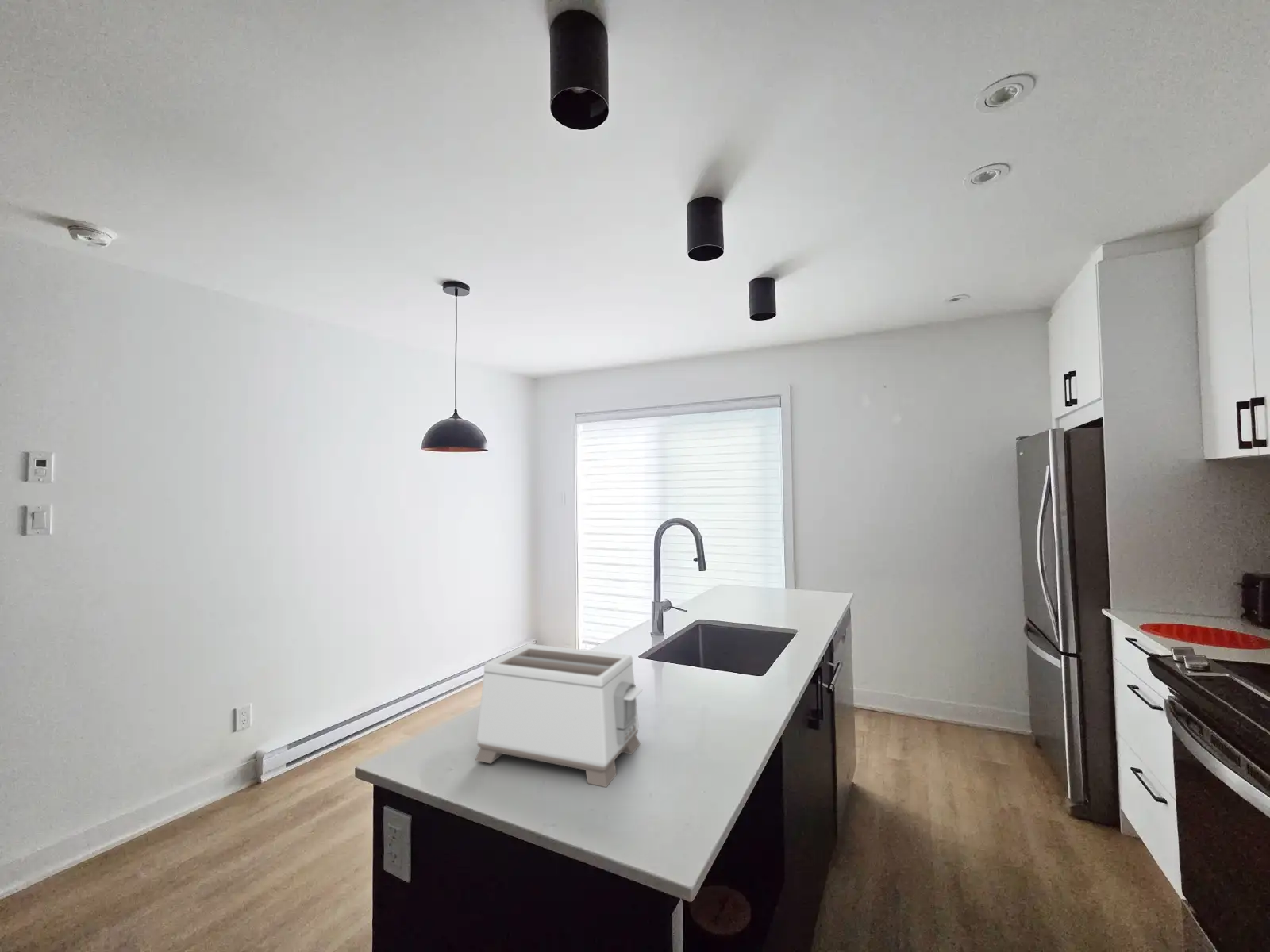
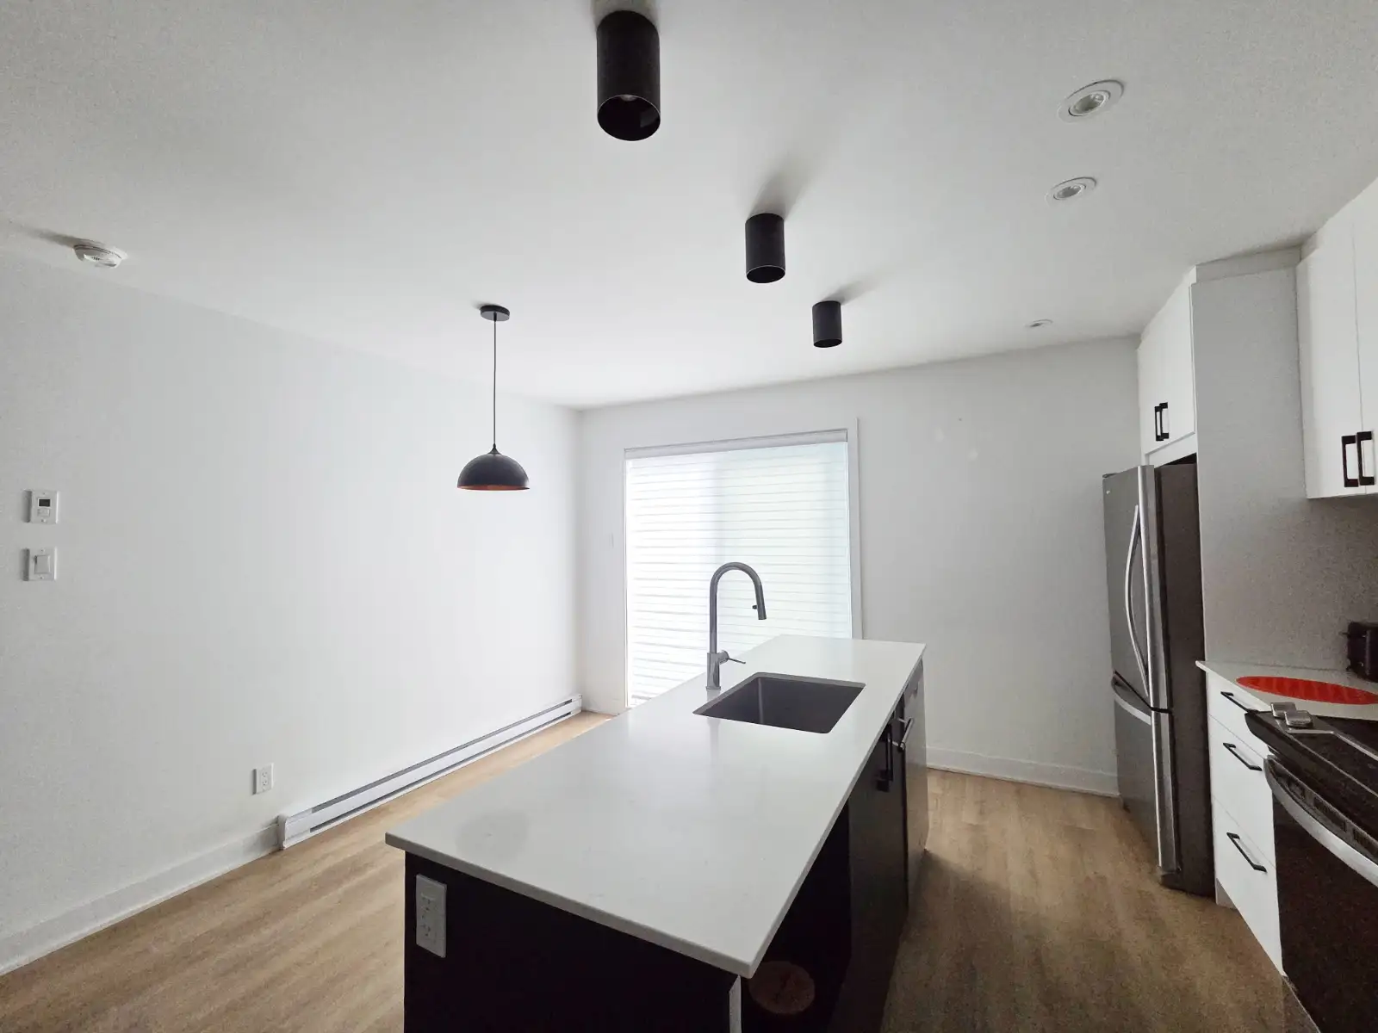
- toaster [475,643,643,788]
